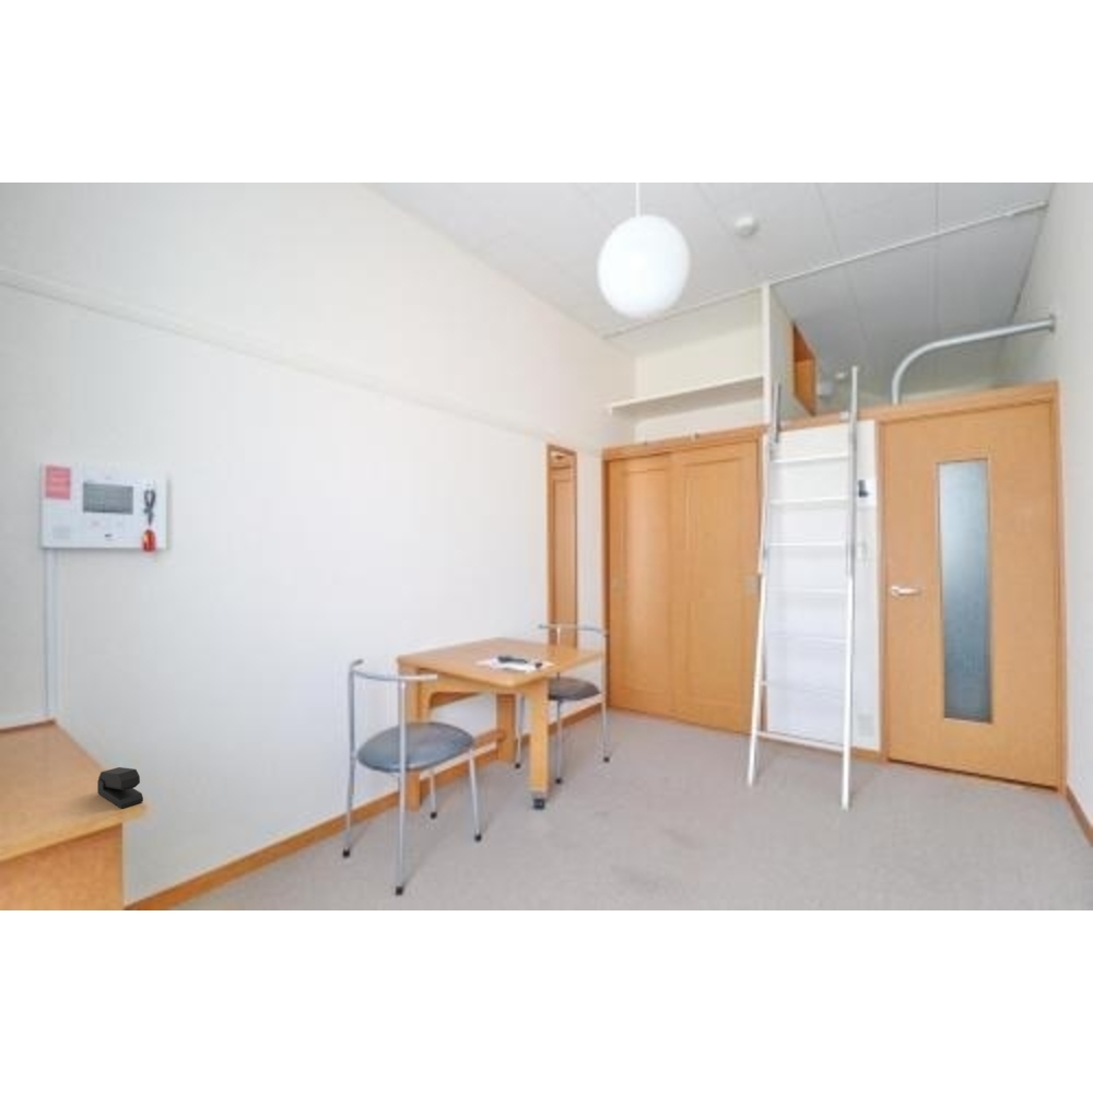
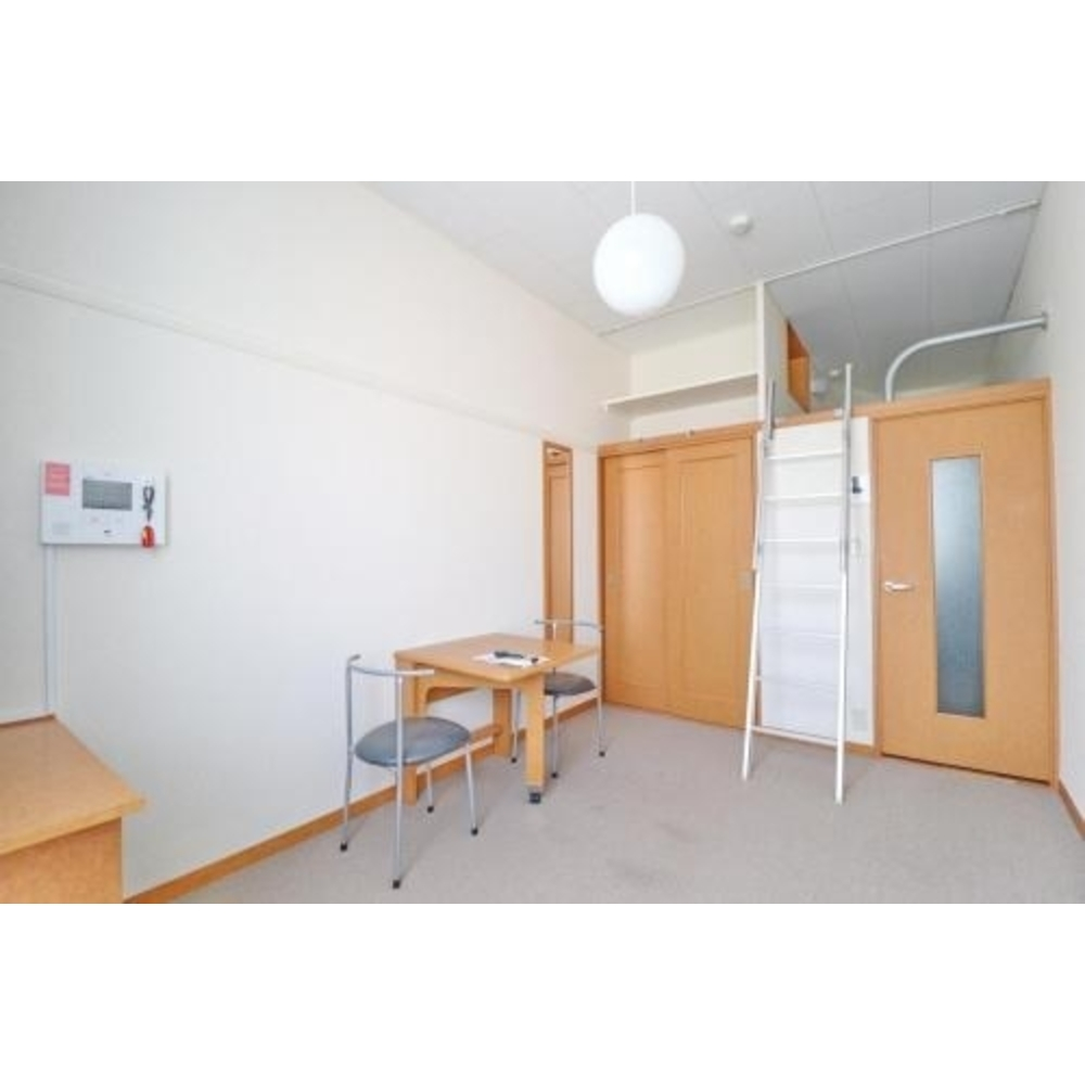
- stapler [96,766,144,810]
